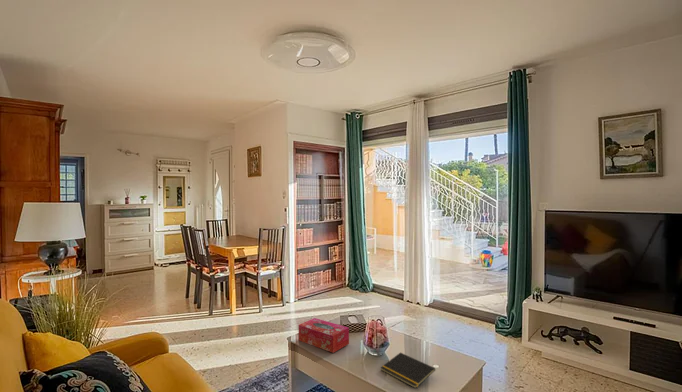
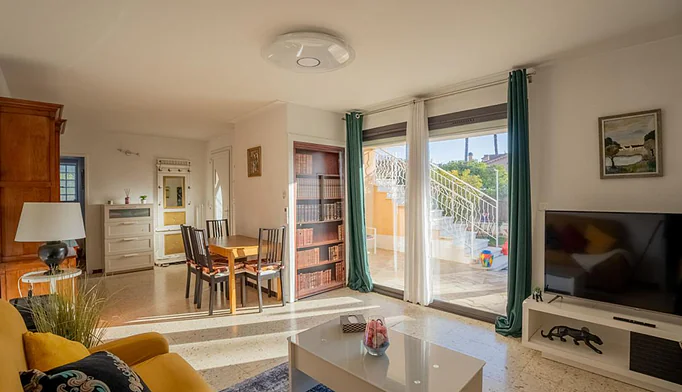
- tissue box [297,317,350,354]
- notepad [380,352,436,390]
